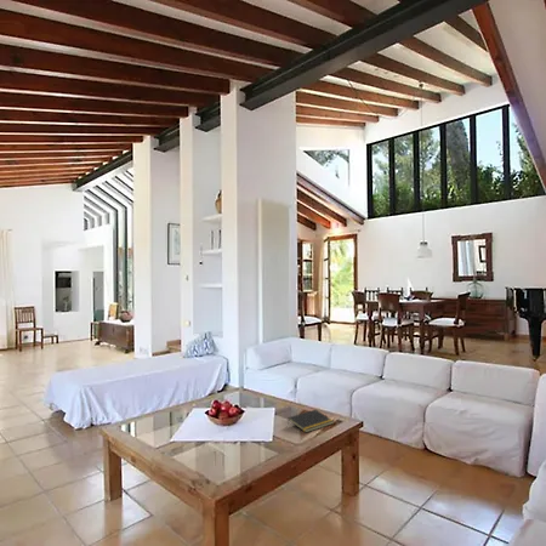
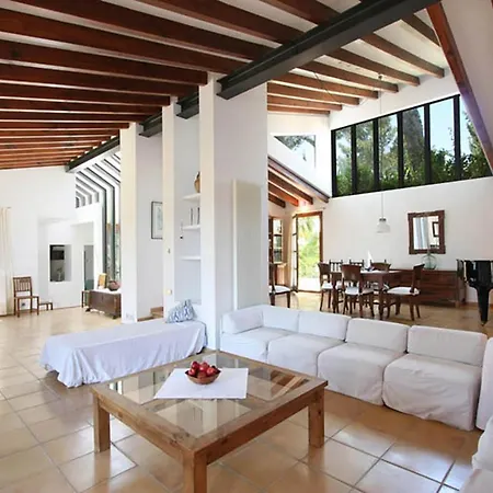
- notepad [286,409,335,433]
